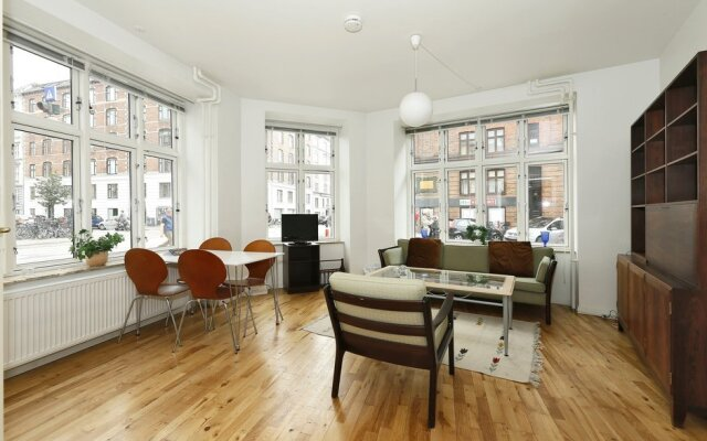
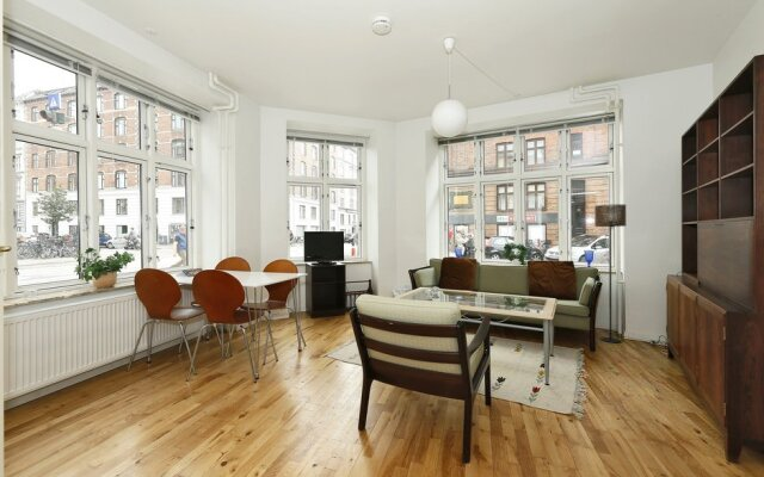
+ floor lamp [593,203,627,343]
